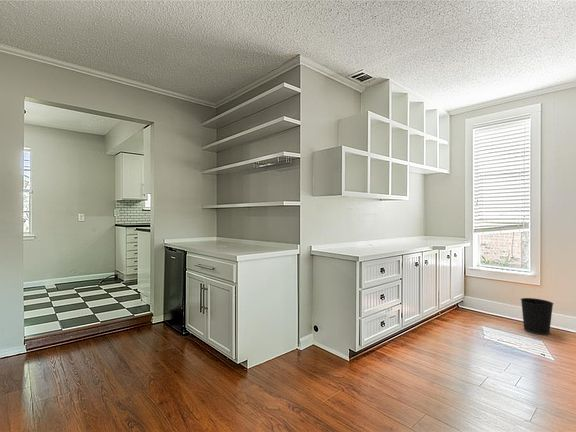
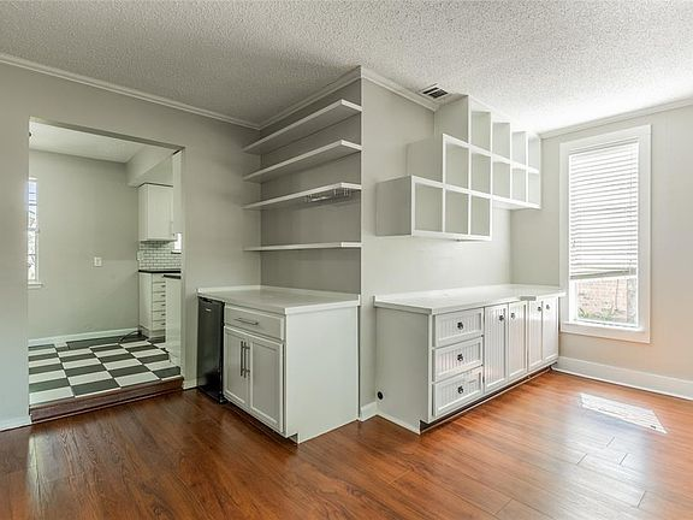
- wastebasket [520,297,554,336]
